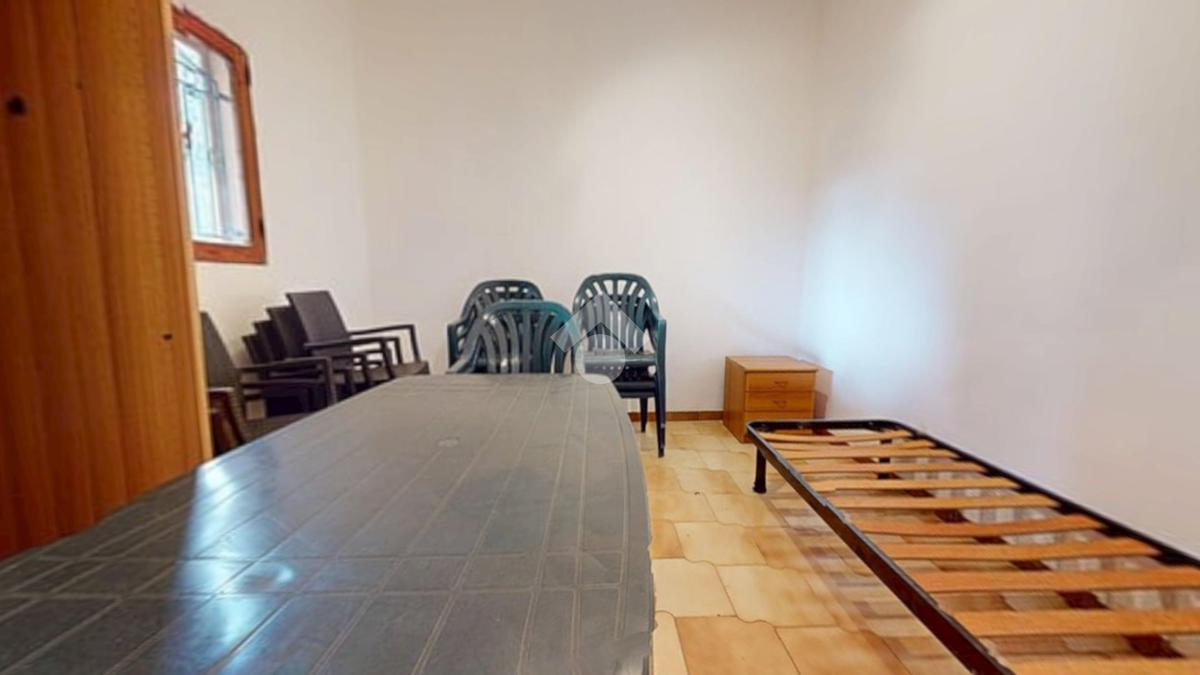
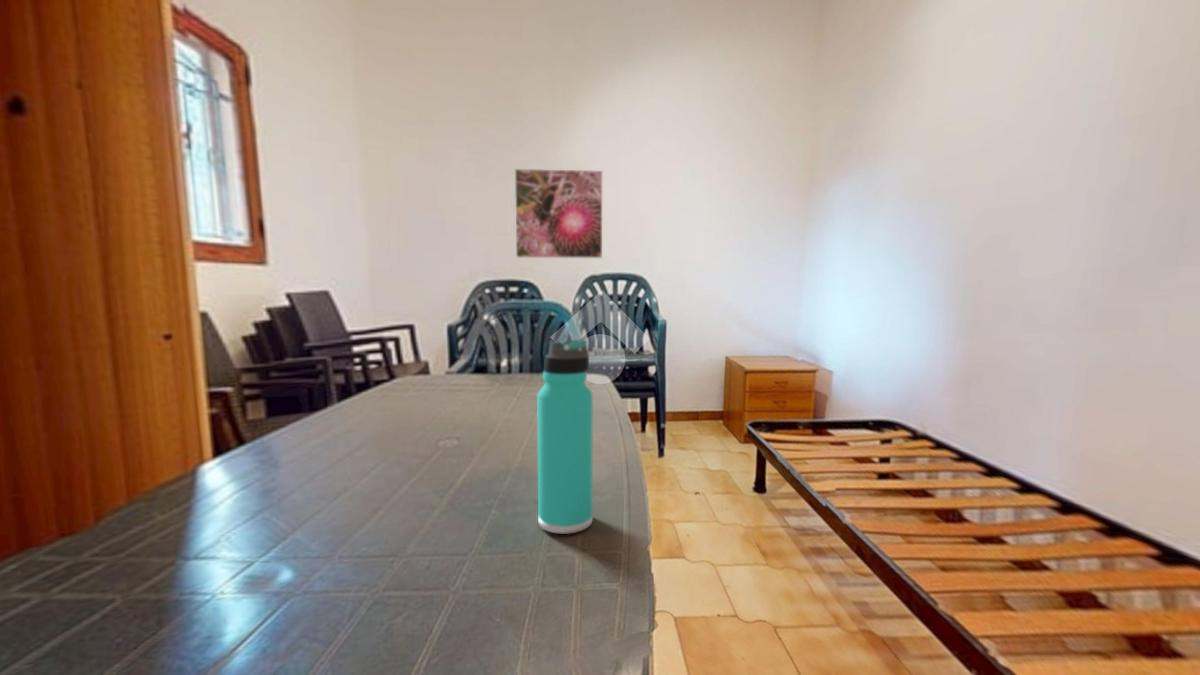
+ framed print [514,168,603,259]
+ thermos bottle [536,338,593,535]
